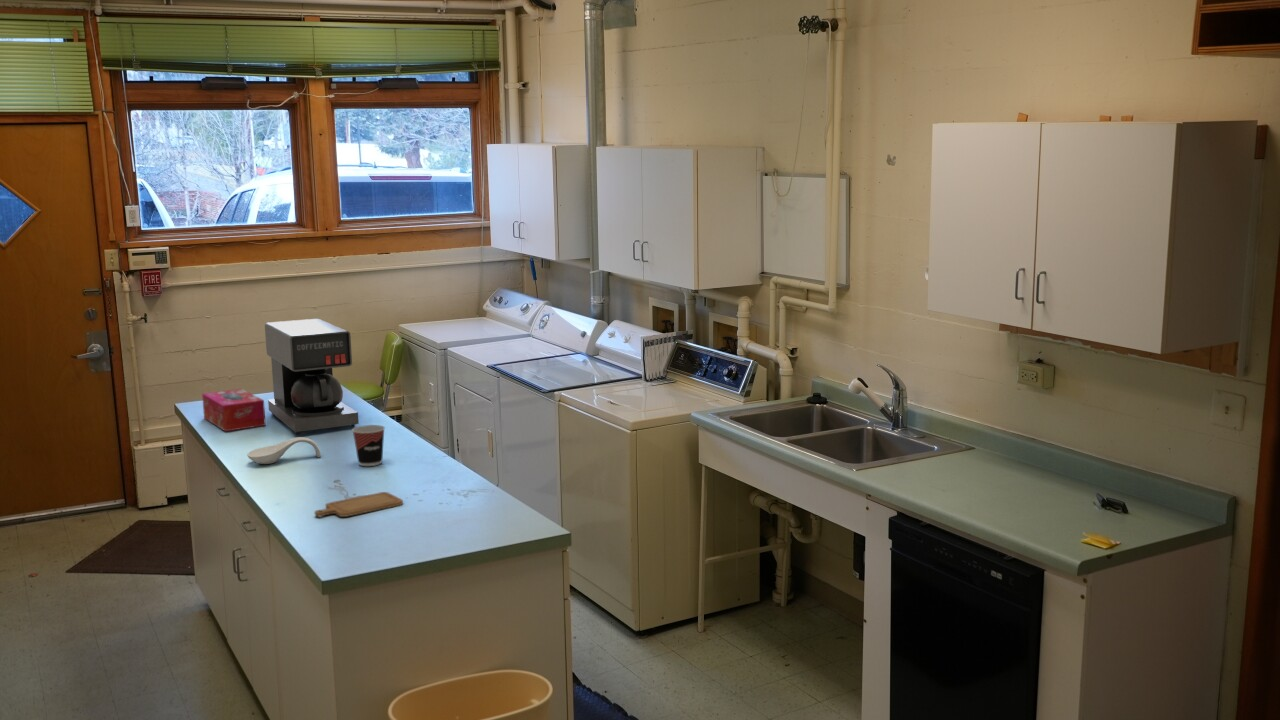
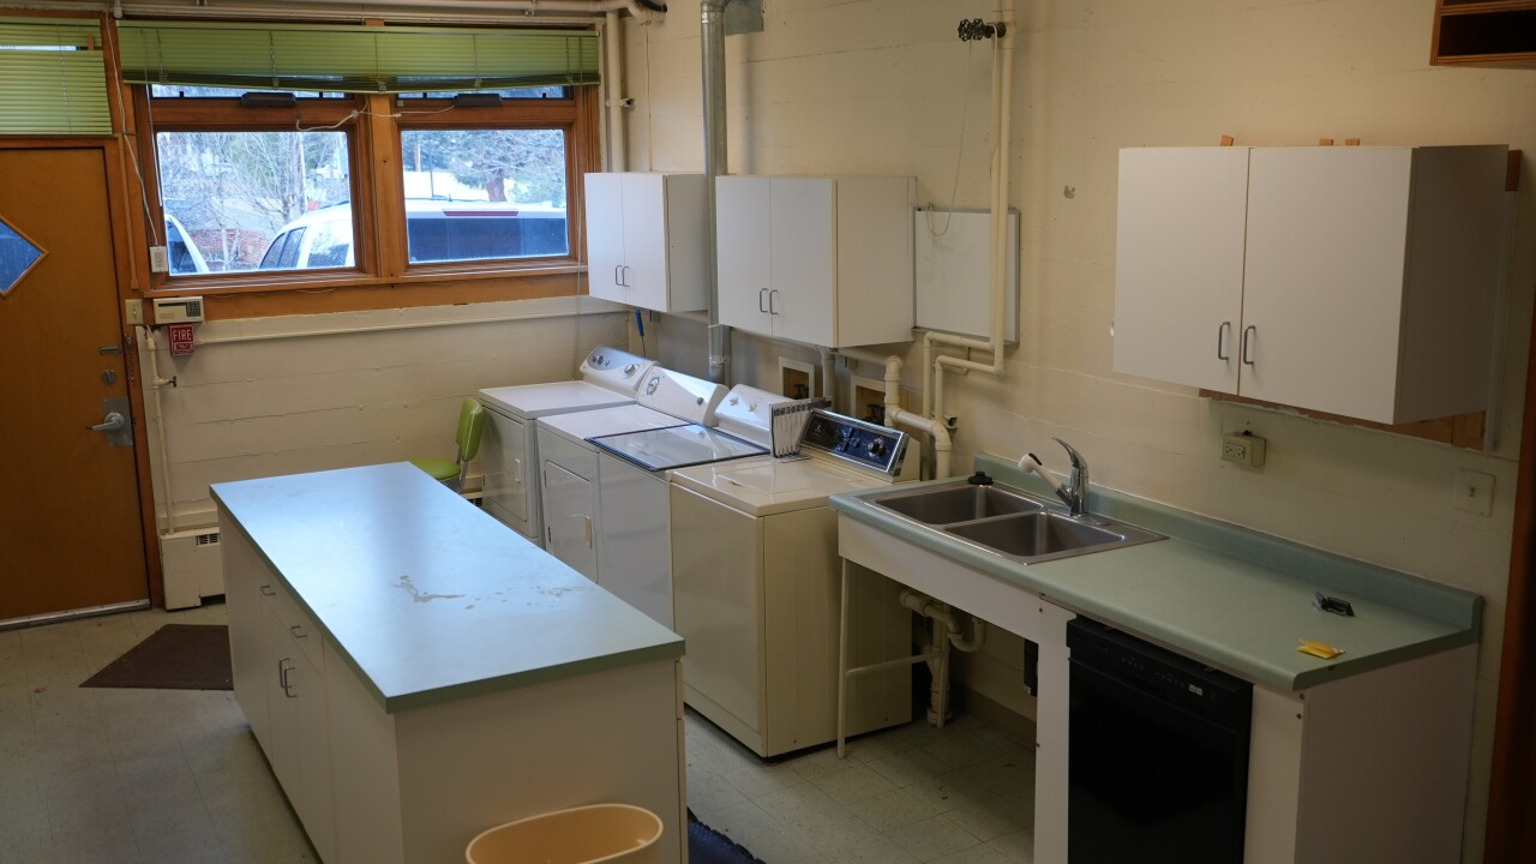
- cup [351,424,386,467]
- spoon rest [246,436,321,465]
- chopping board [314,491,404,518]
- coffee maker [264,318,360,435]
- tissue box [201,388,267,432]
